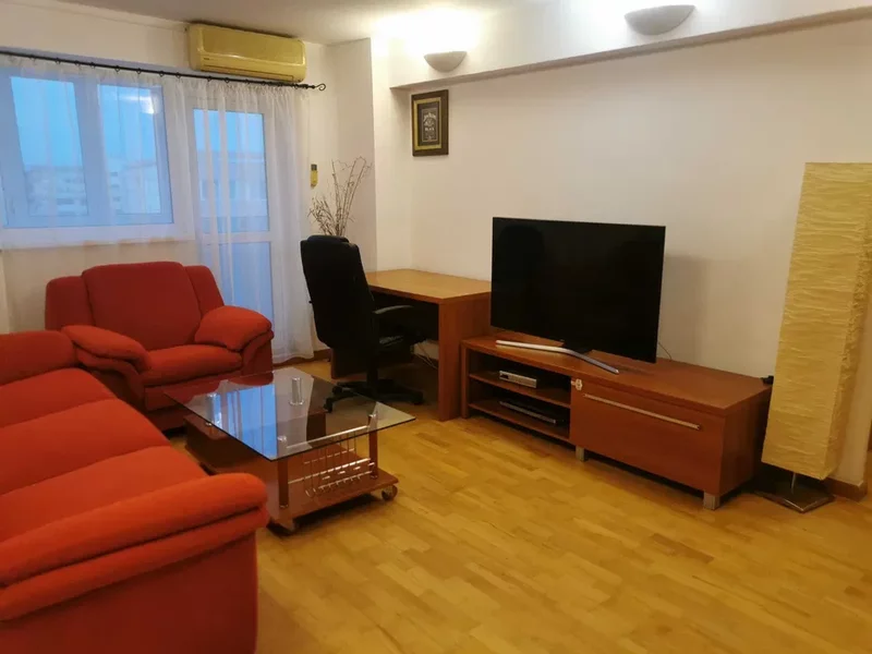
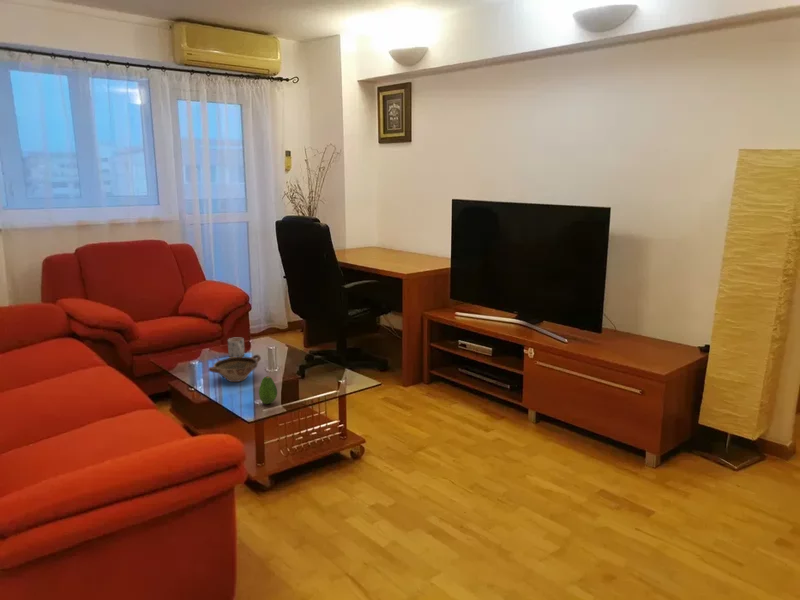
+ bowl [207,354,262,383]
+ mug [227,337,245,358]
+ fruit [258,376,278,405]
